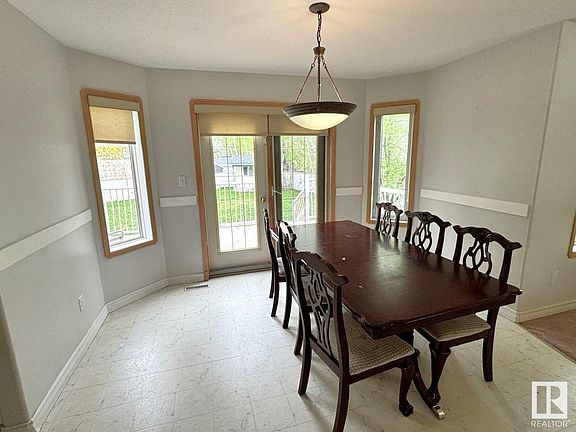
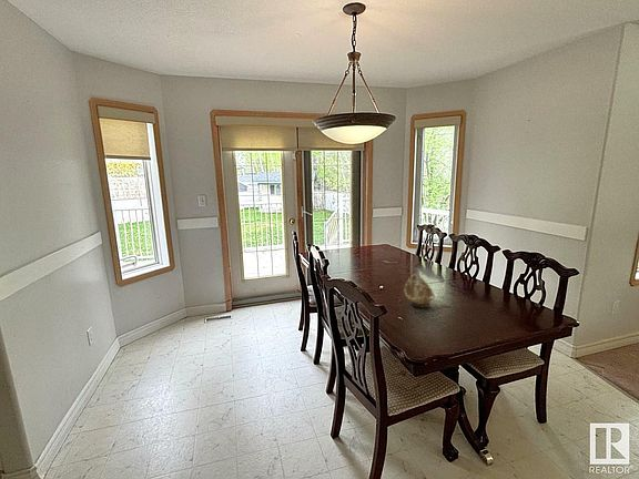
+ decorative bowl [404,273,436,308]
